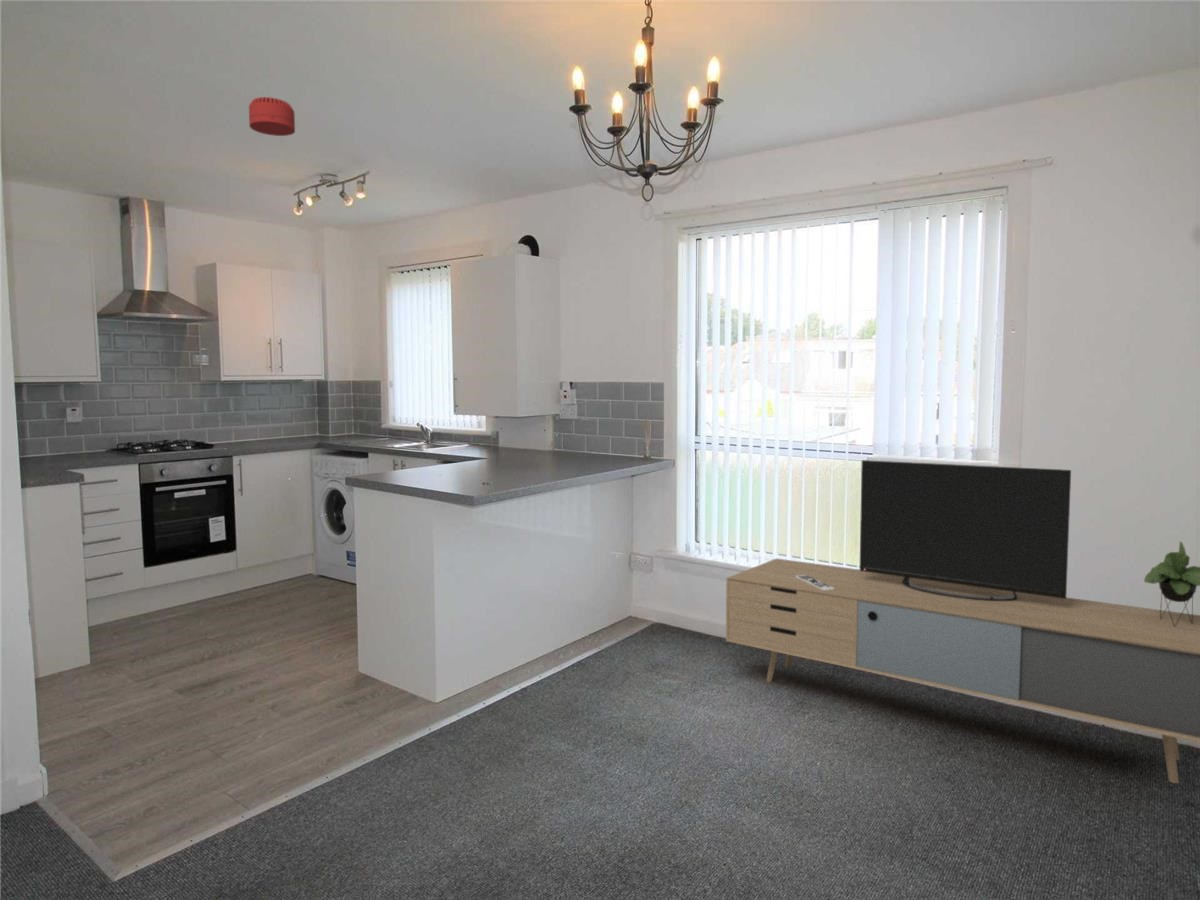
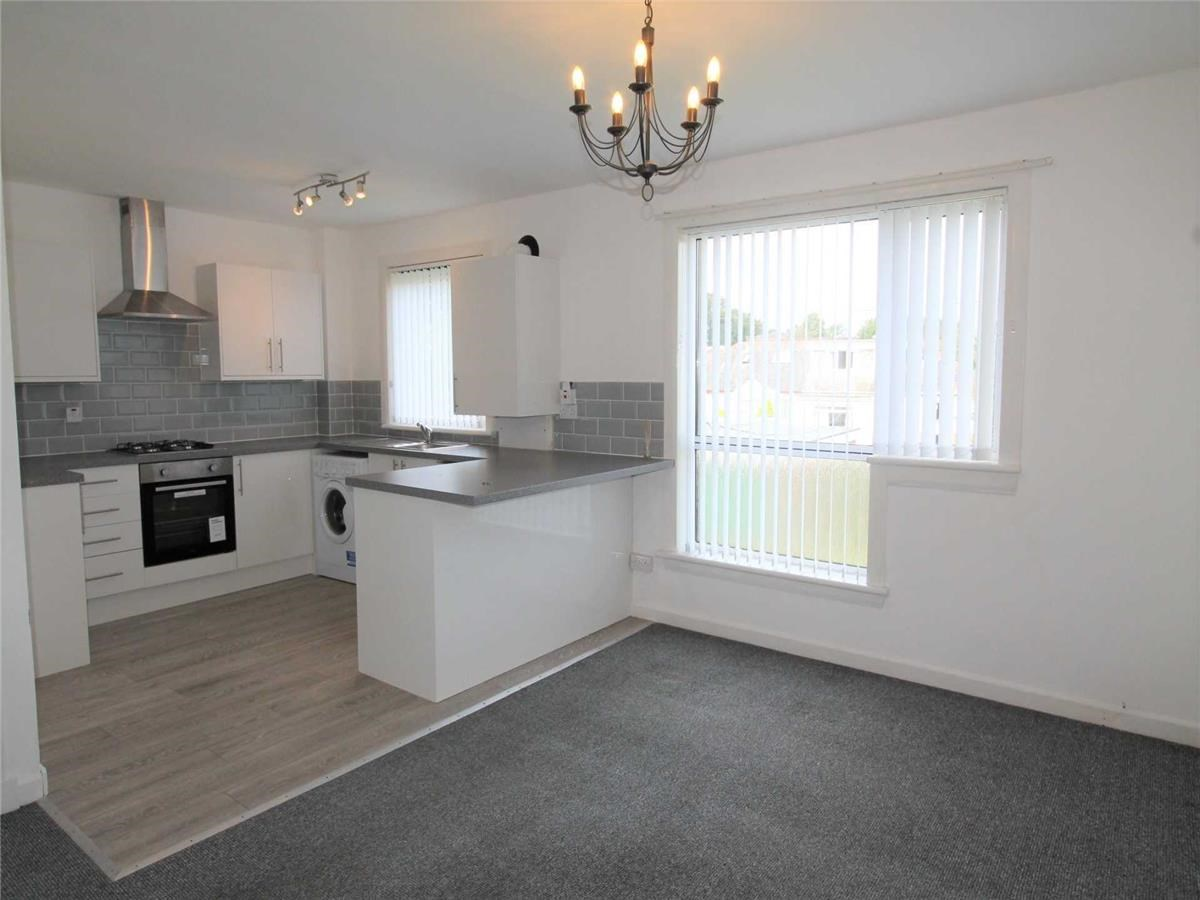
- media console [725,459,1200,784]
- smoke detector [248,96,296,137]
